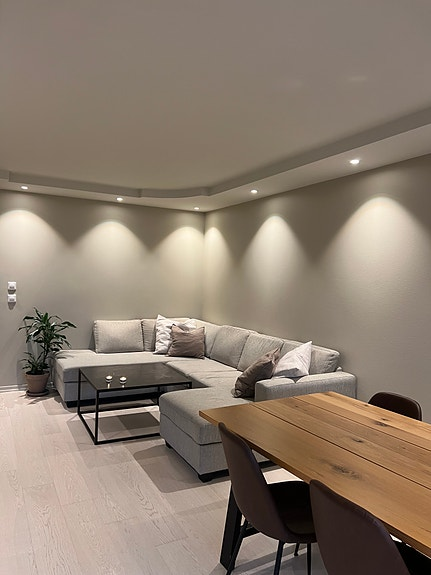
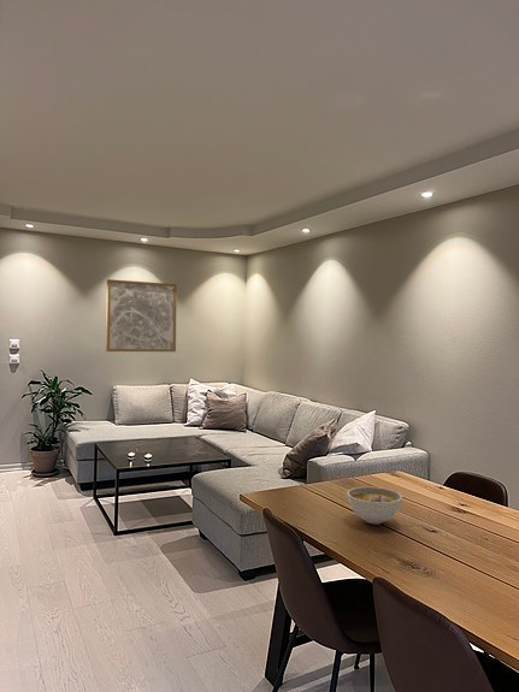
+ bowl [346,486,403,525]
+ wall art [105,278,178,353]
